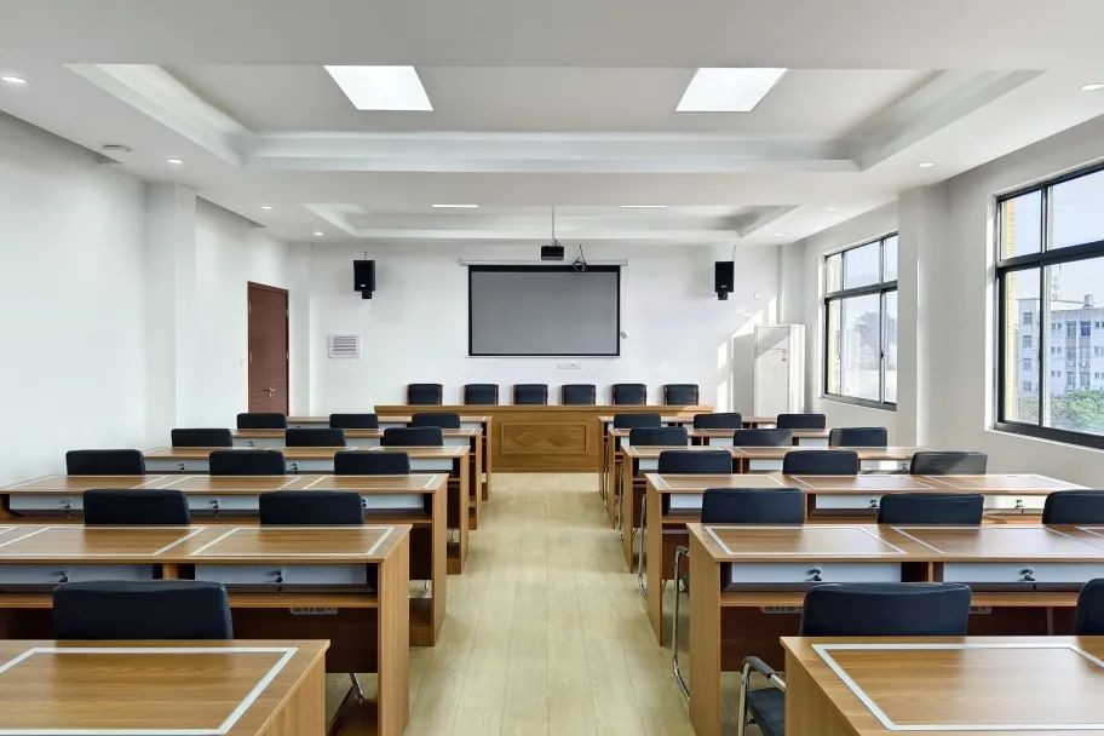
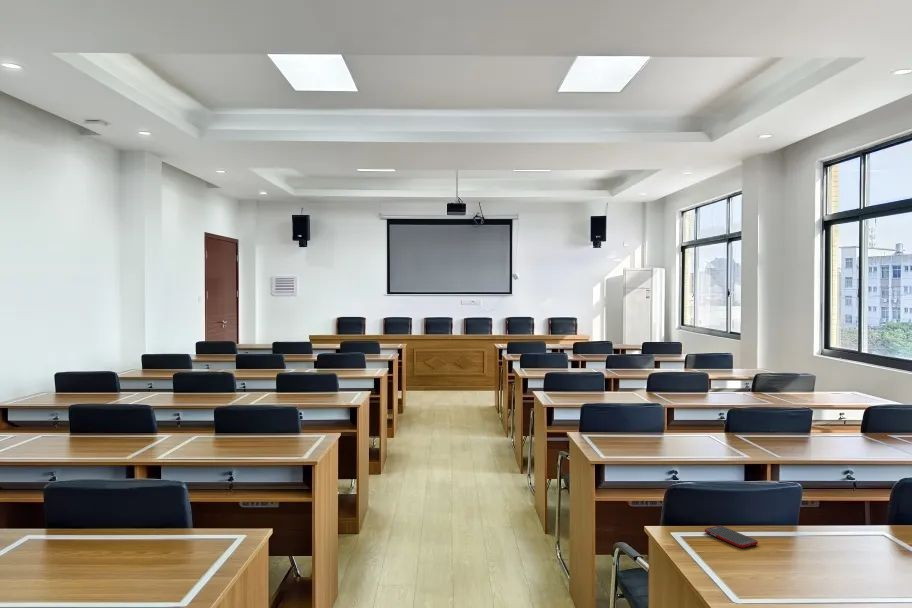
+ cell phone [704,525,759,549]
